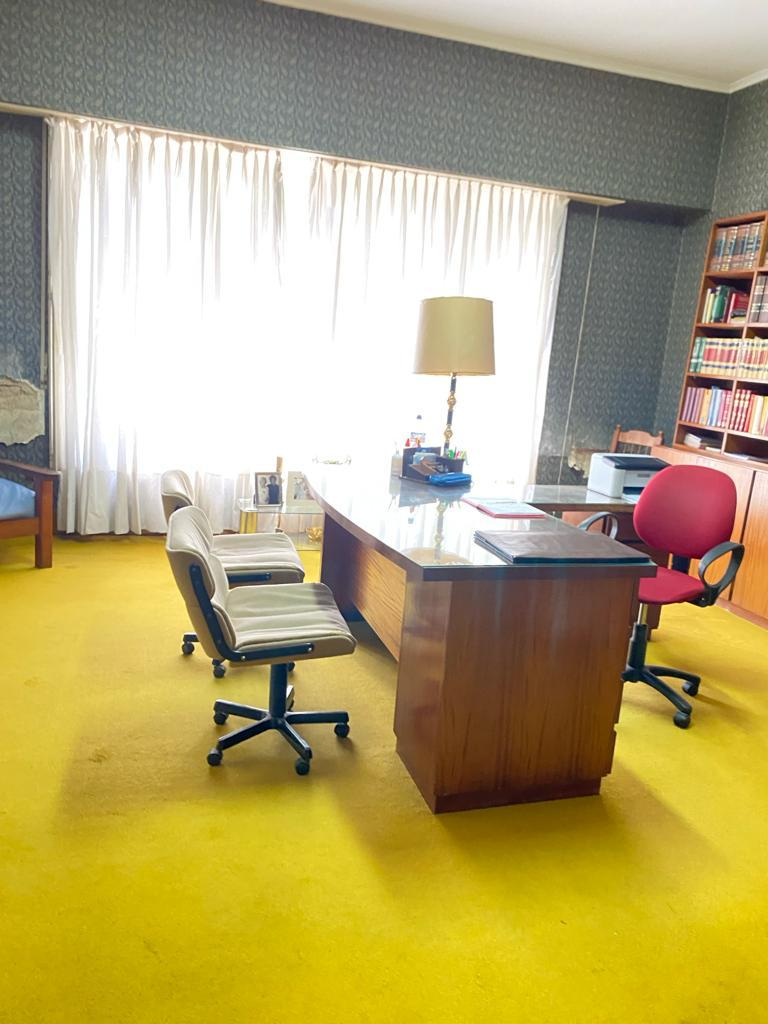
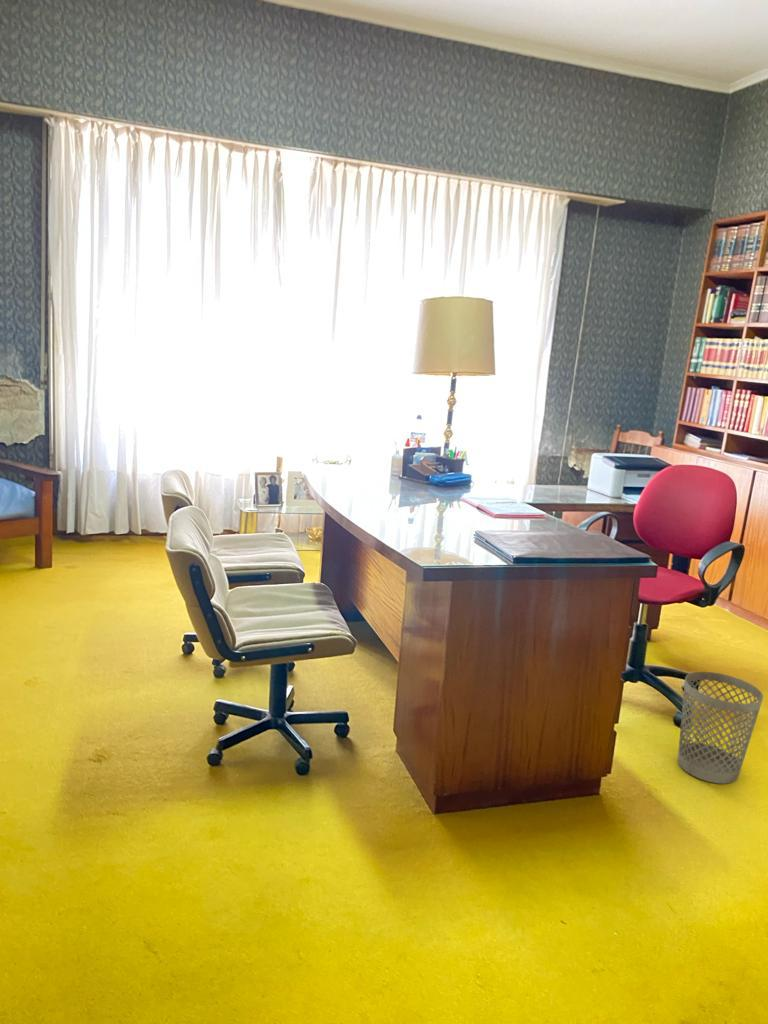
+ wastebasket [677,671,764,785]
